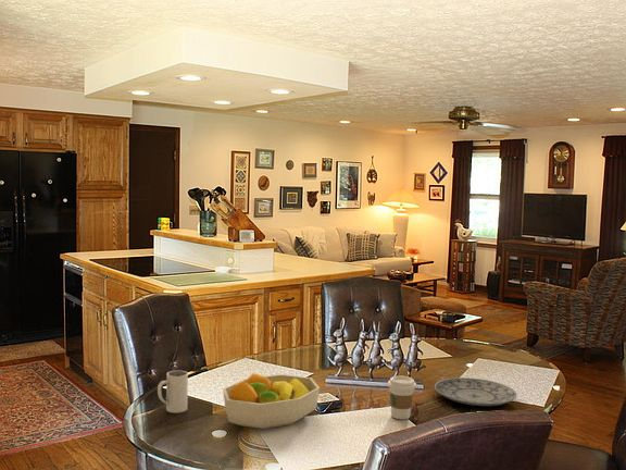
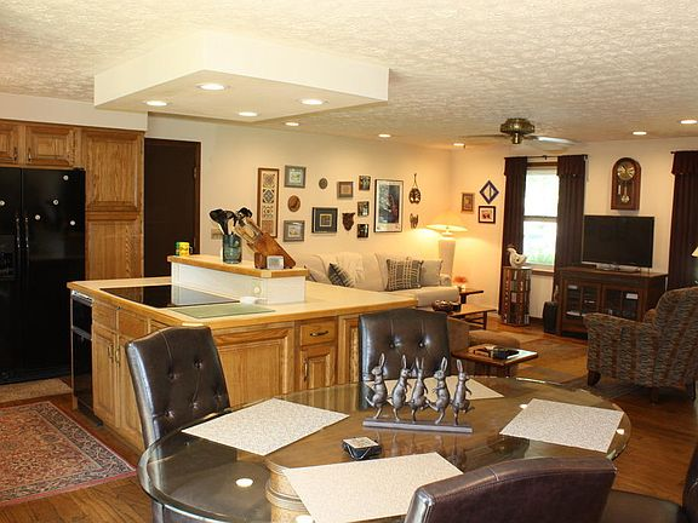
- plate [434,376,517,407]
- fruit bowl [222,372,321,430]
- coffee cup [387,374,417,420]
- mug [156,370,189,413]
